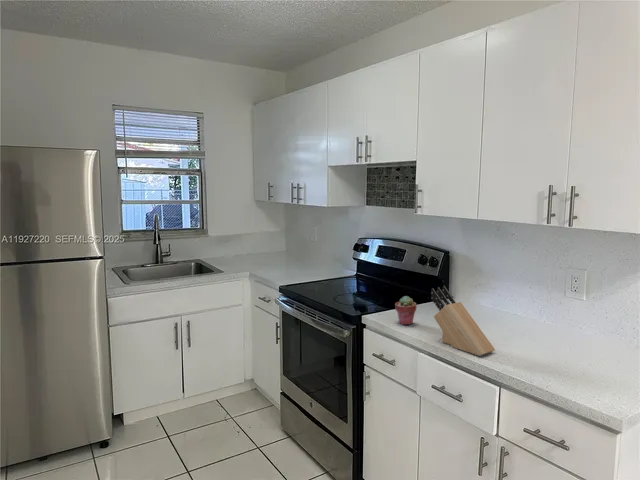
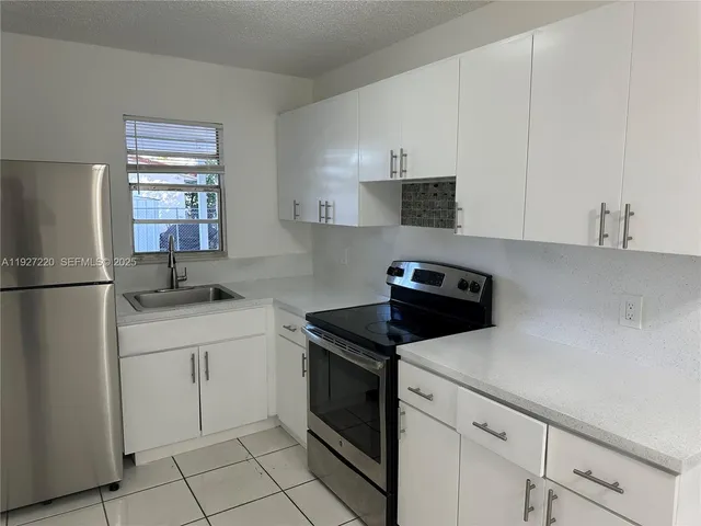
- knife block [430,285,496,357]
- potted succulent [394,295,418,326]
